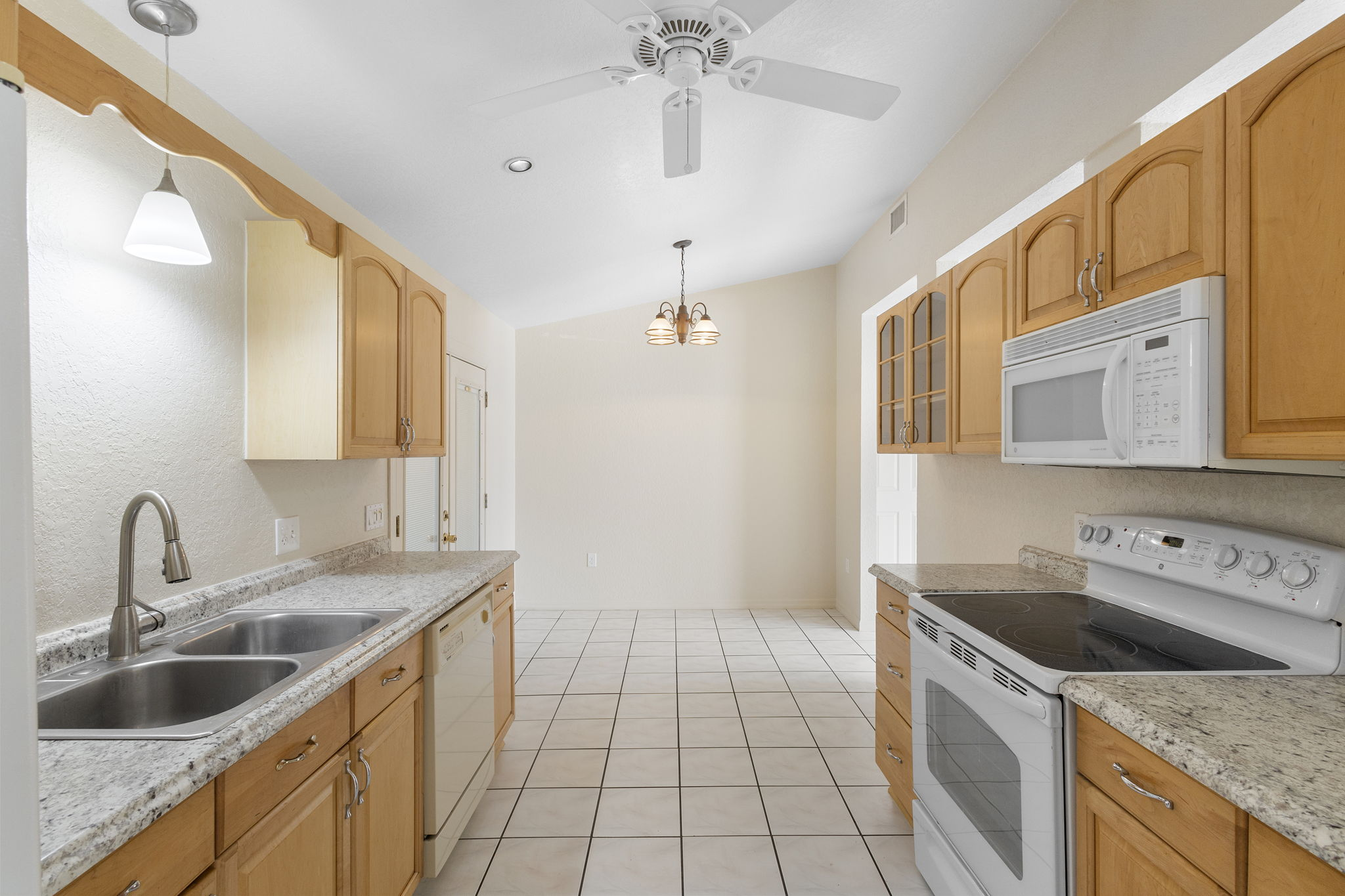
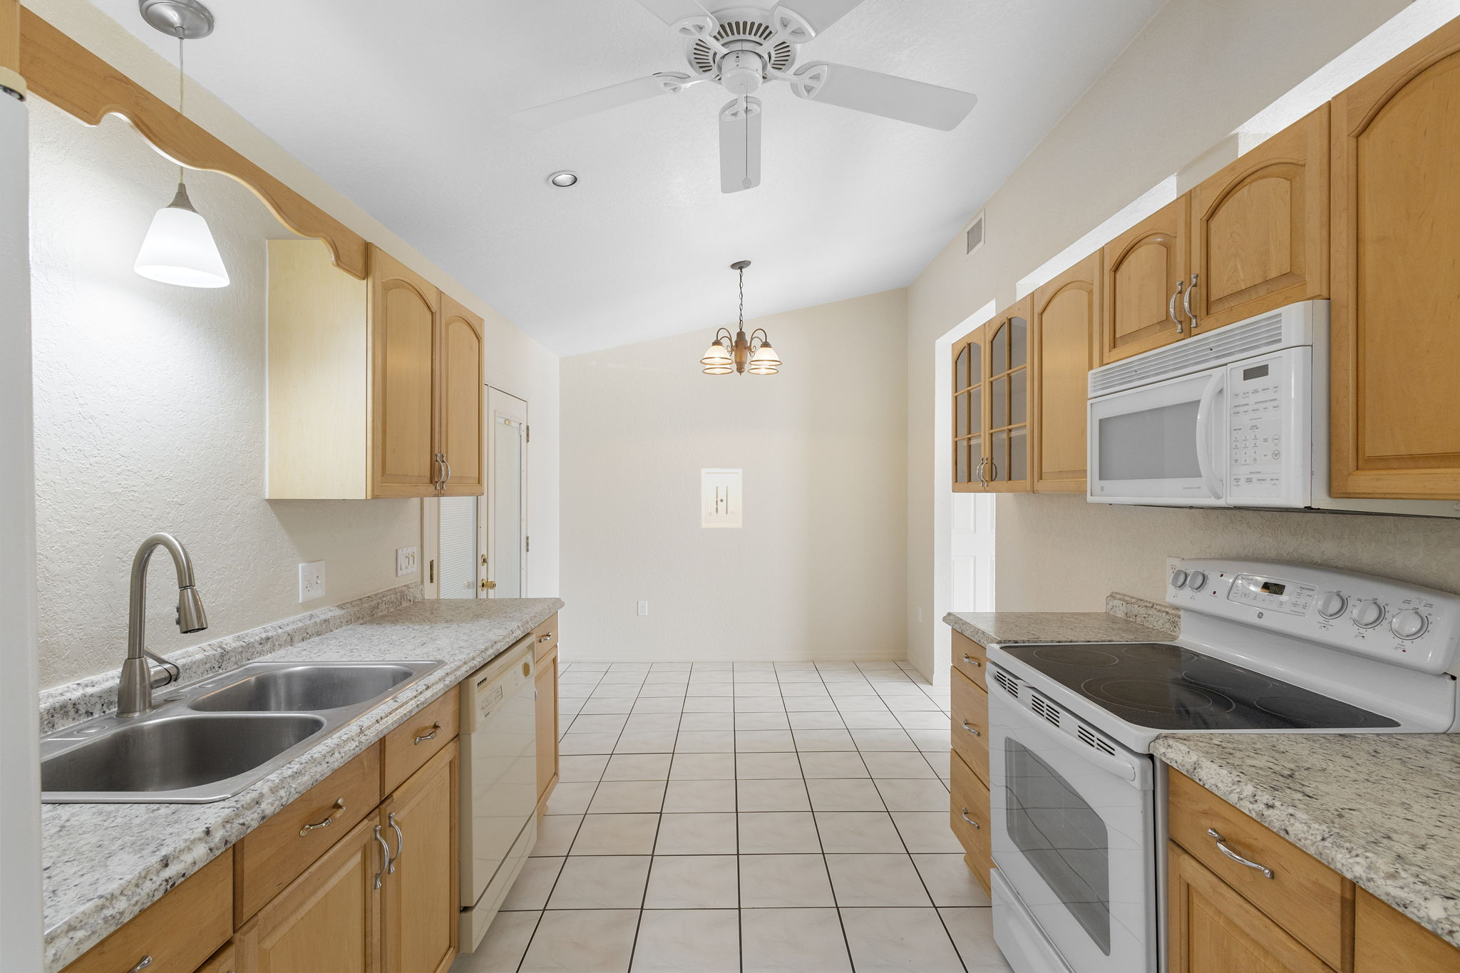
+ wall art [701,468,742,529]
